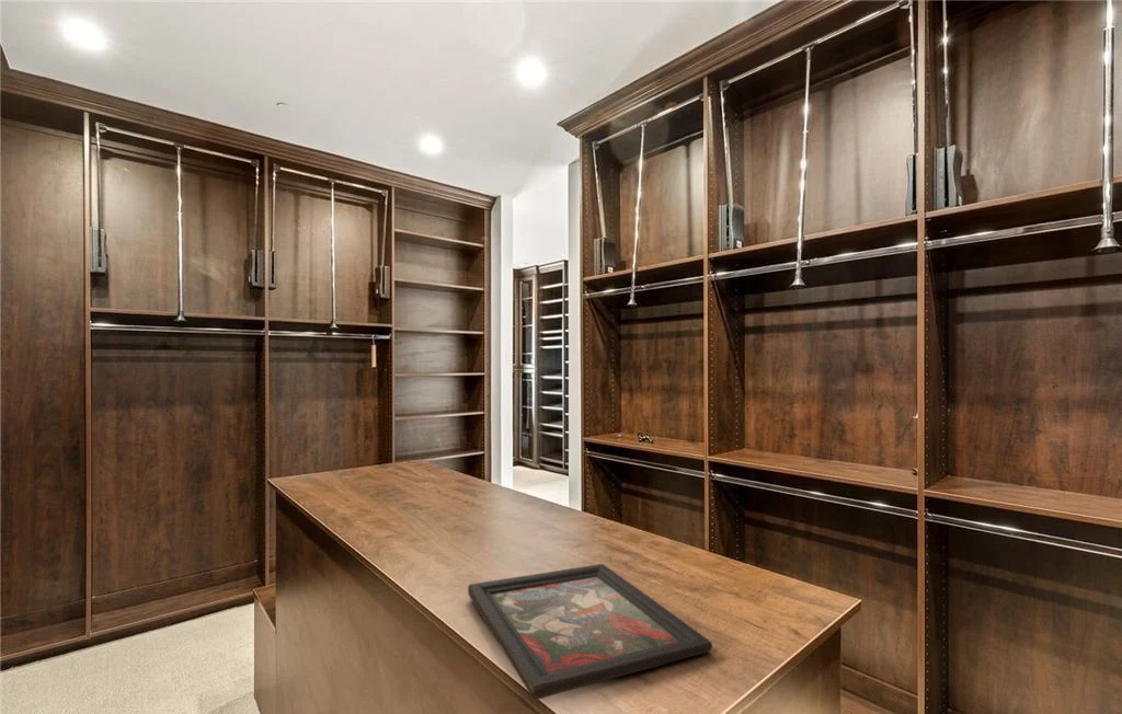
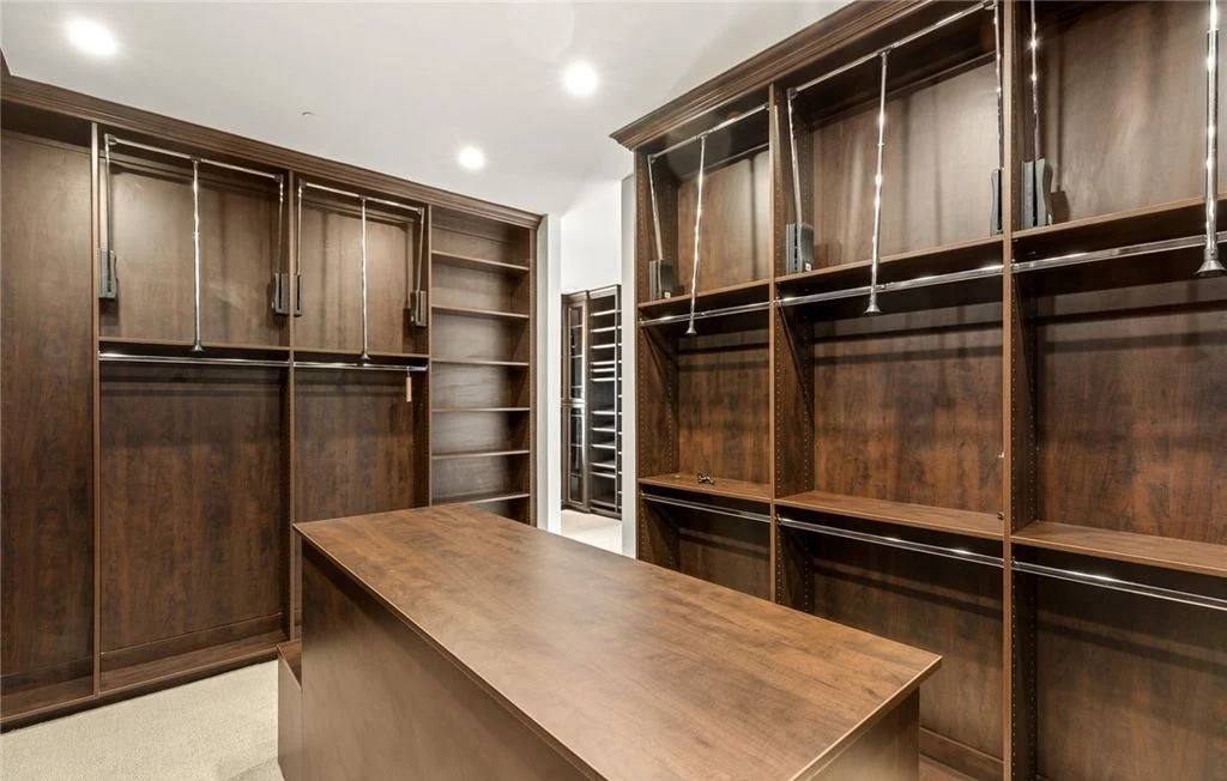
- decorative tray [467,563,713,701]
